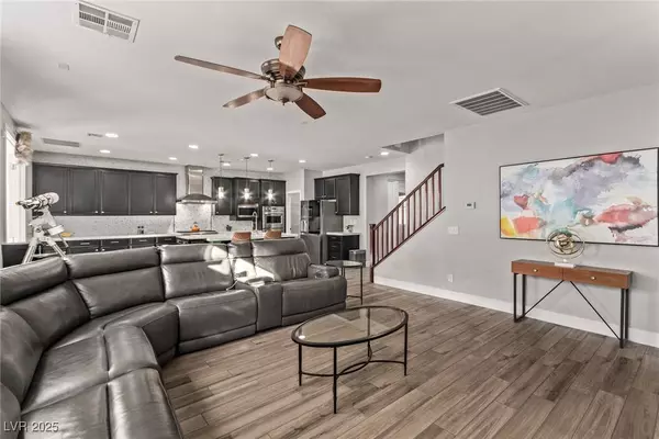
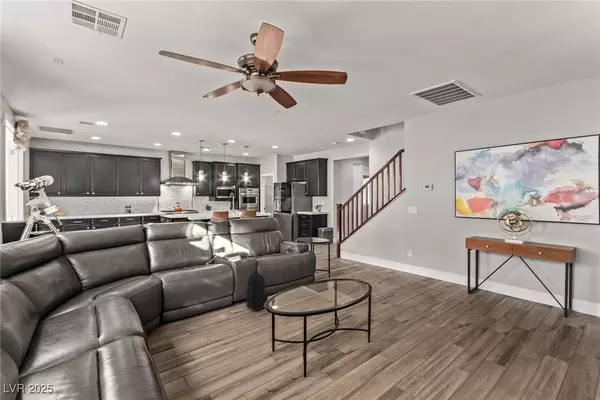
+ backpack [244,269,269,312]
